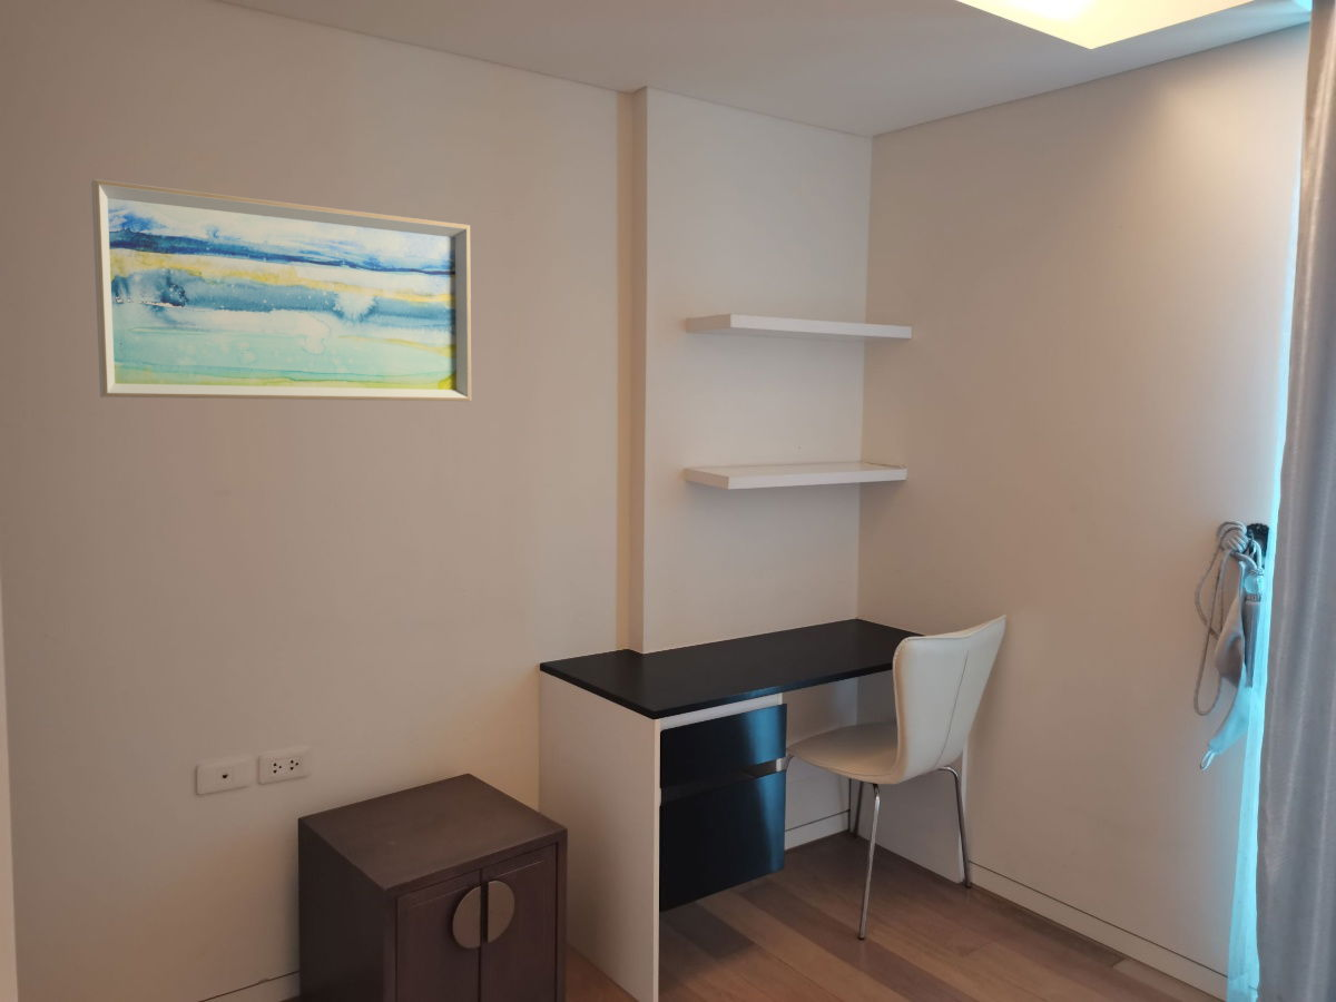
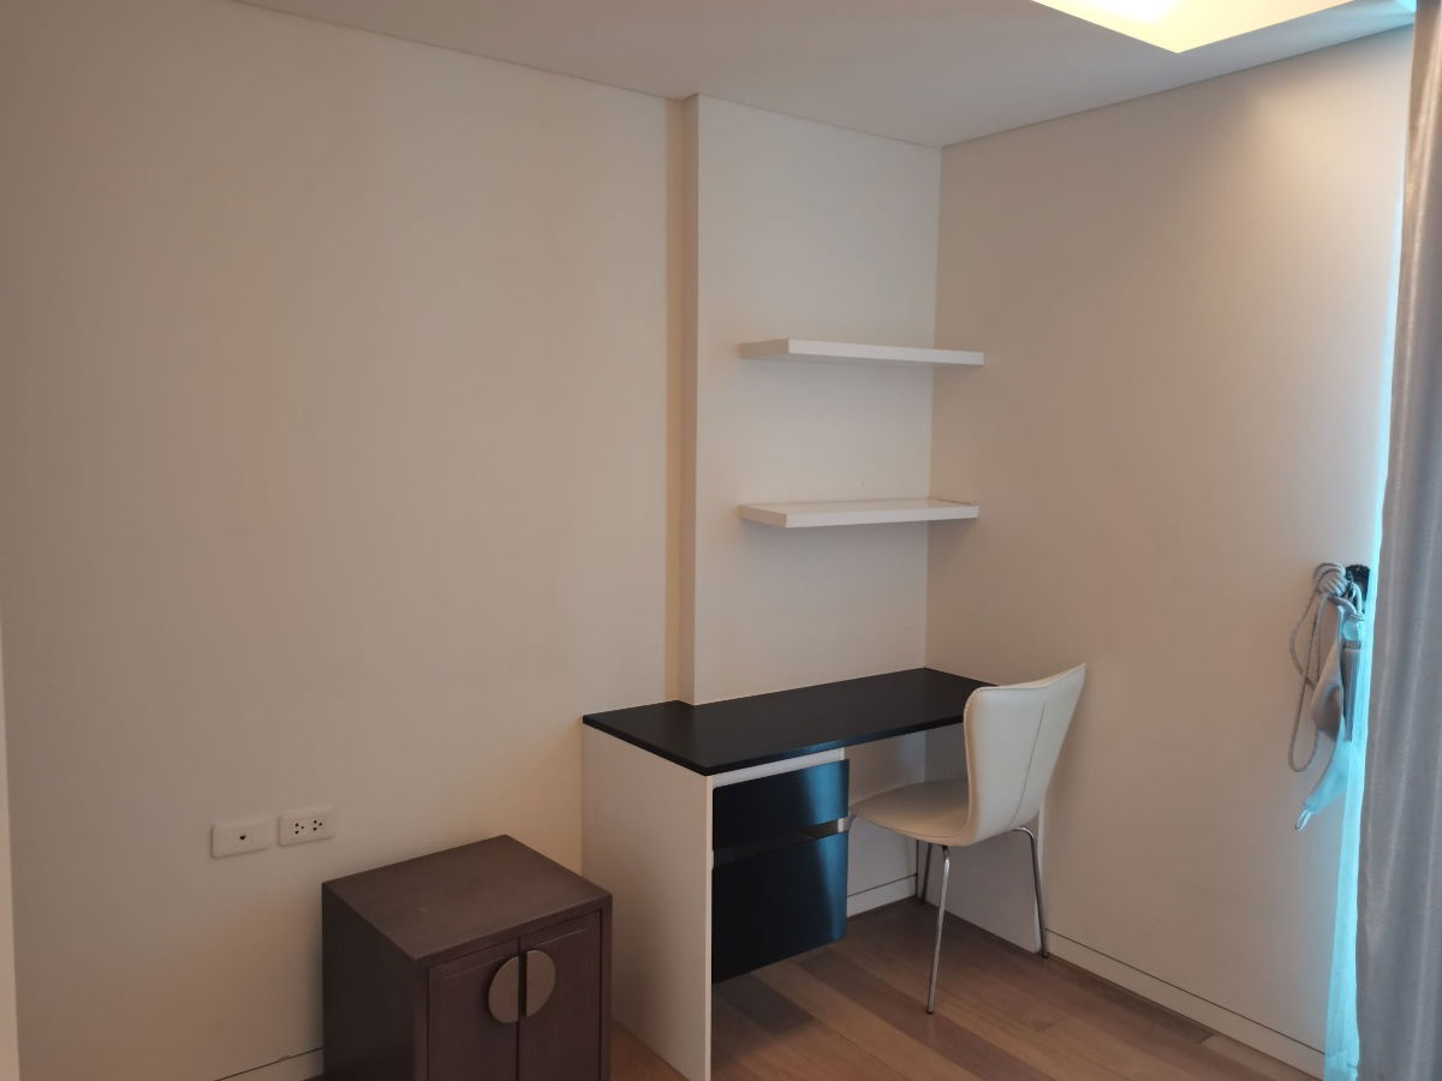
- wall art [90,178,472,403]
